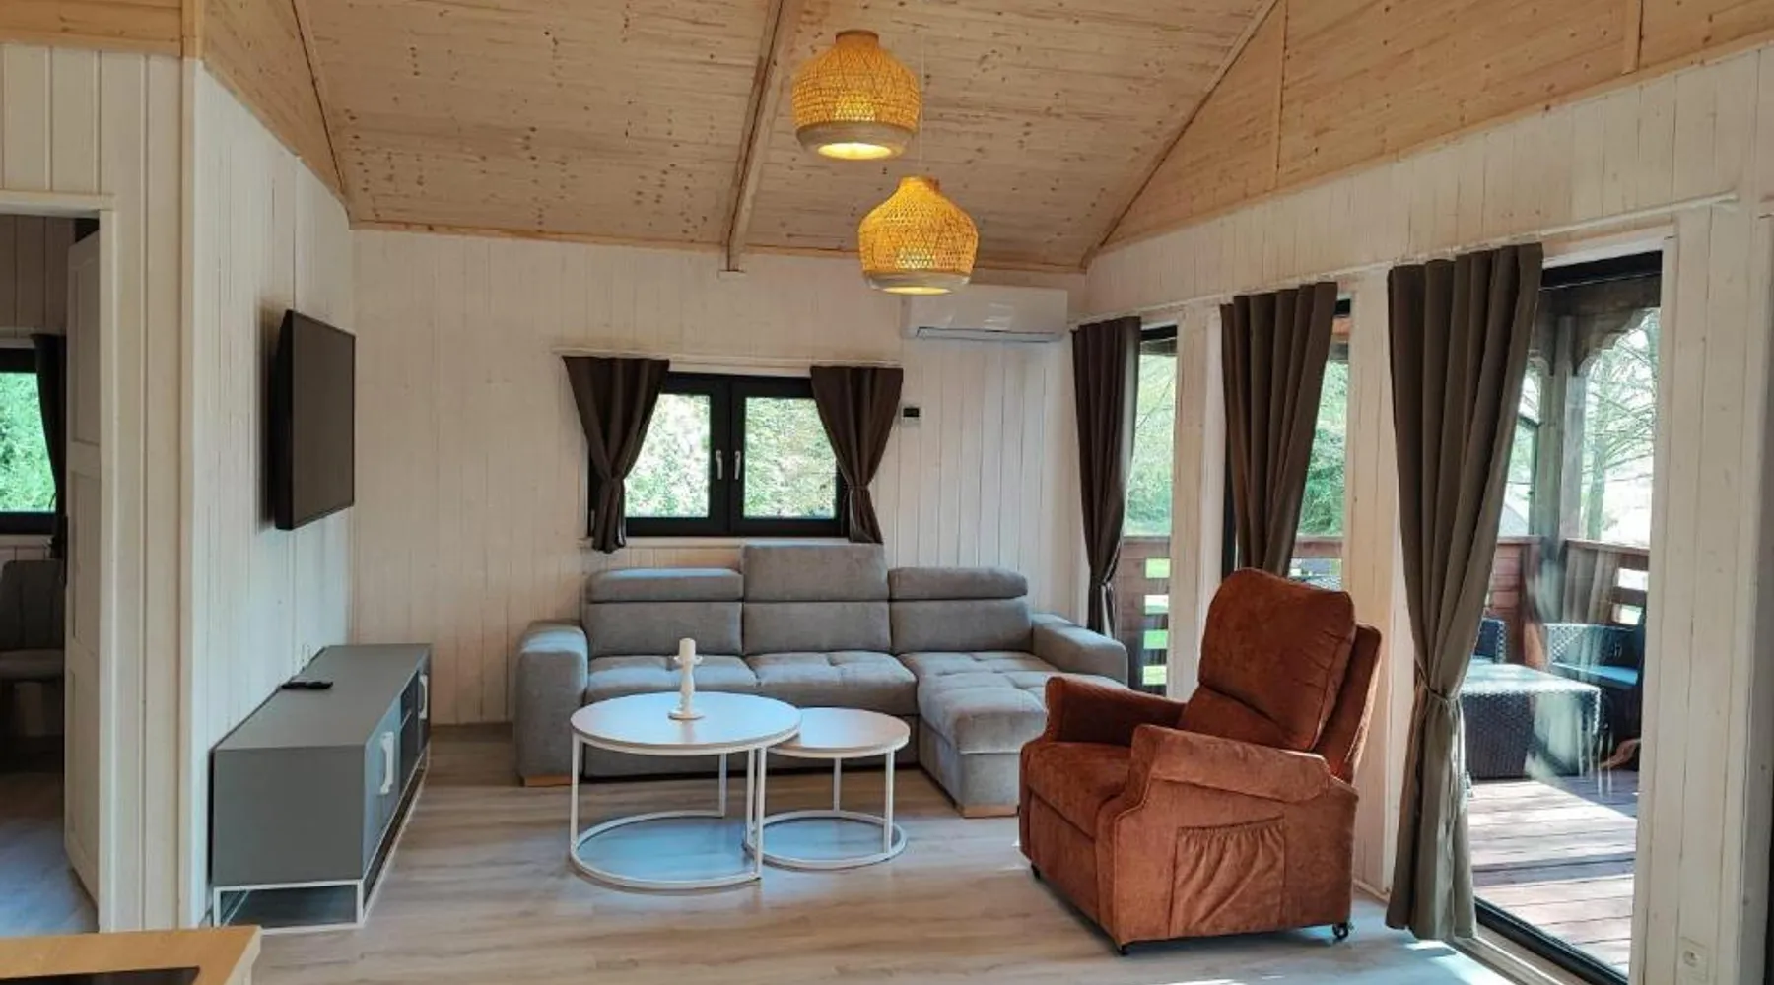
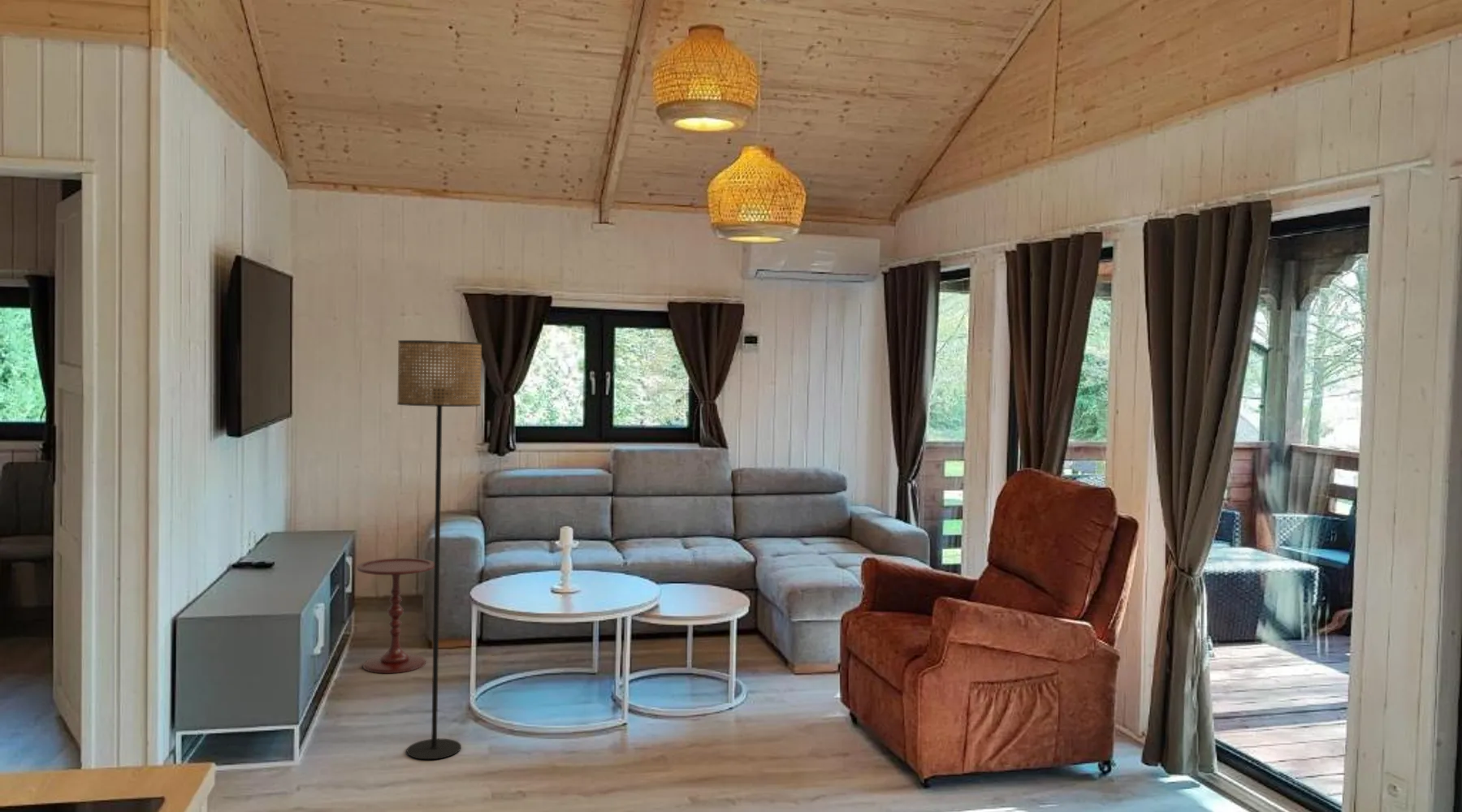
+ side table [356,557,435,674]
+ floor lamp [396,339,482,760]
